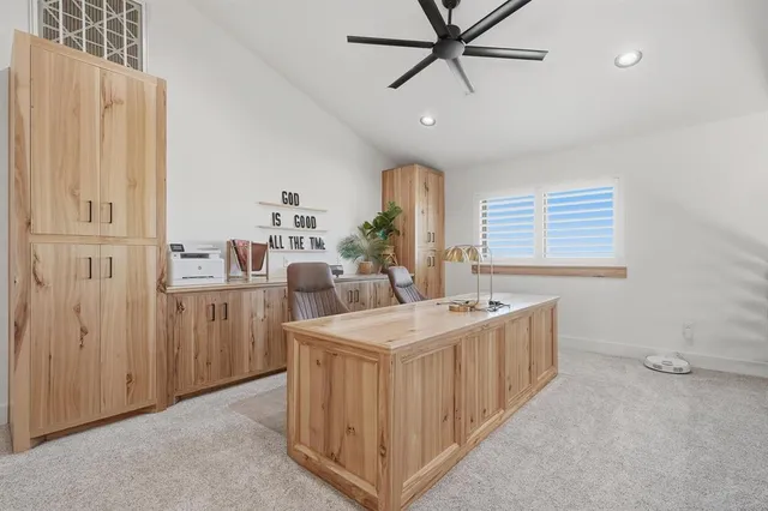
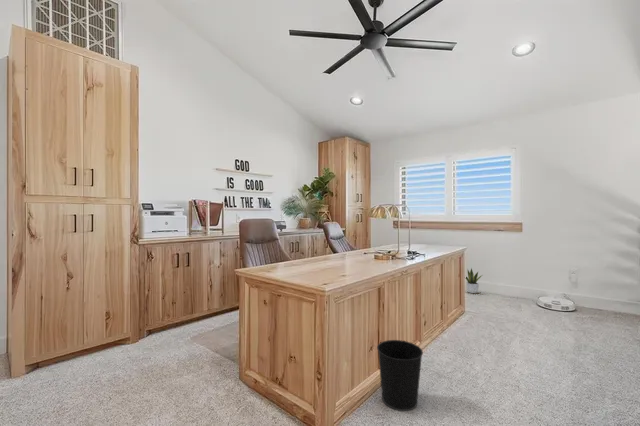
+ wastebasket [376,339,424,412]
+ potted plant [465,267,483,294]
